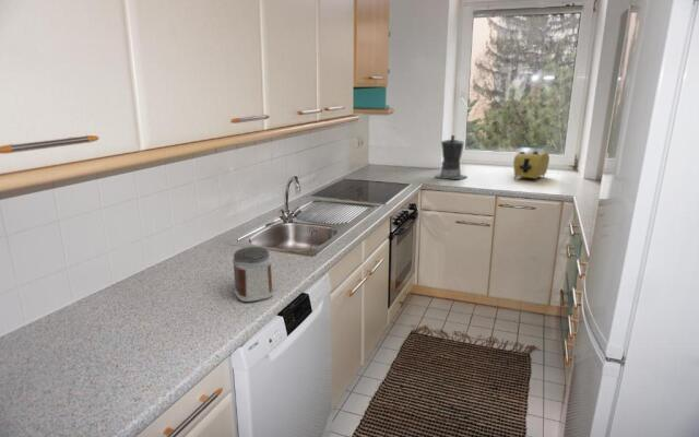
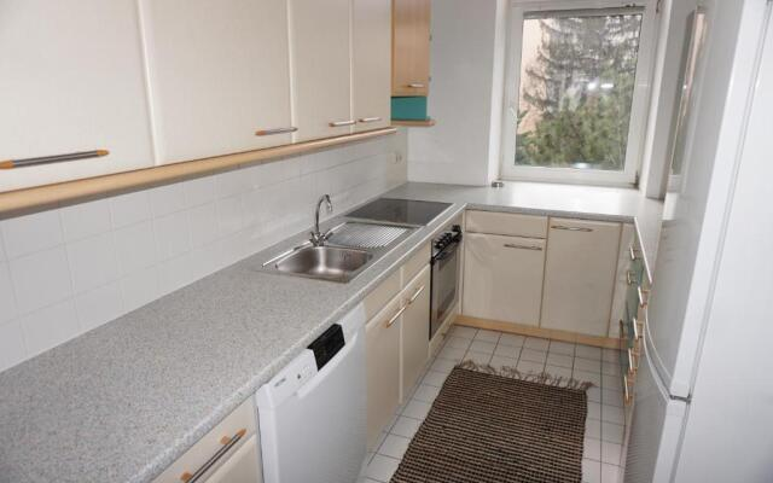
- toaster [512,150,550,182]
- jar [232,246,274,303]
- coffee maker [434,134,469,180]
